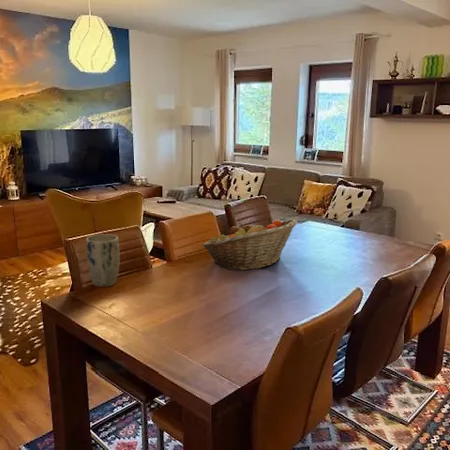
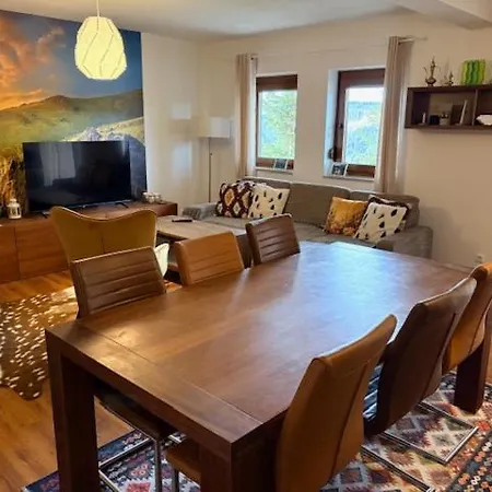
- plant pot [85,233,121,288]
- fruit basket [201,218,298,271]
